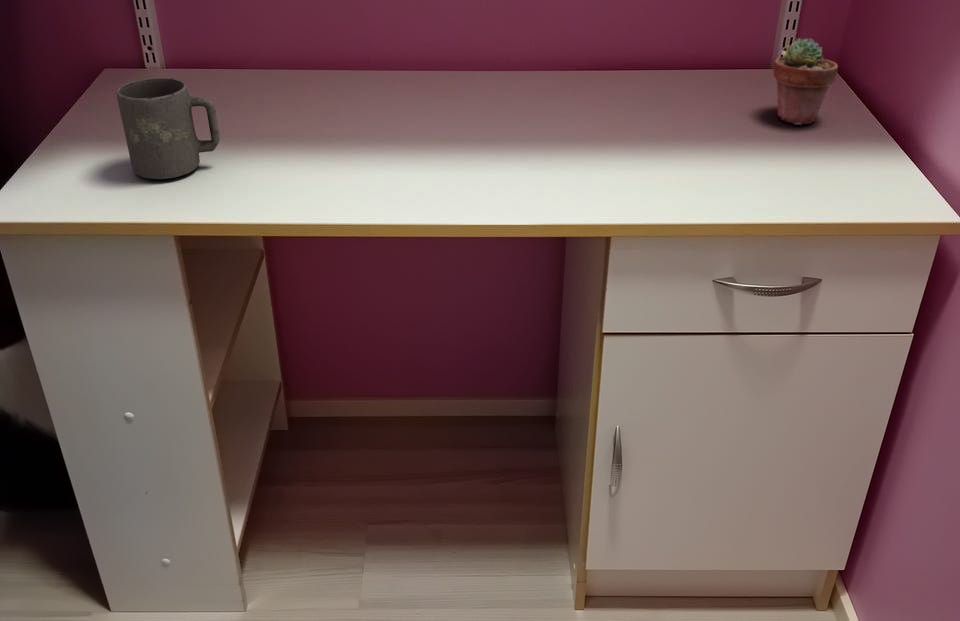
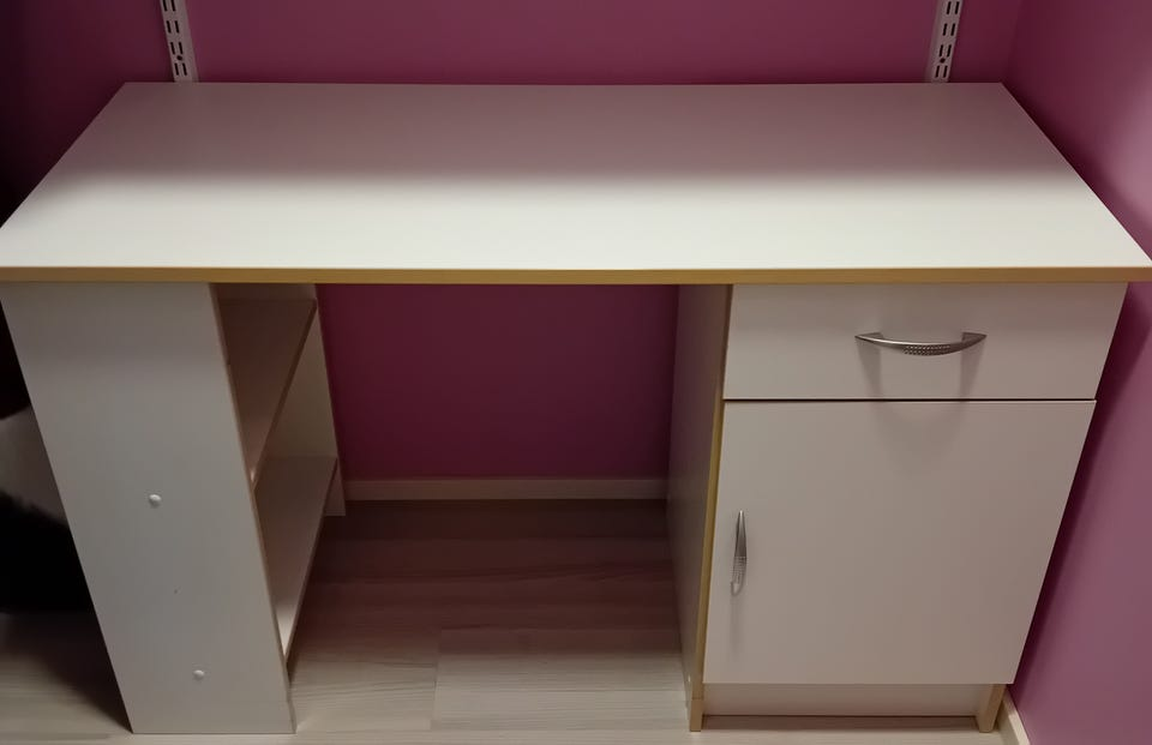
- mug [116,77,221,180]
- potted succulent [772,37,839,126]
